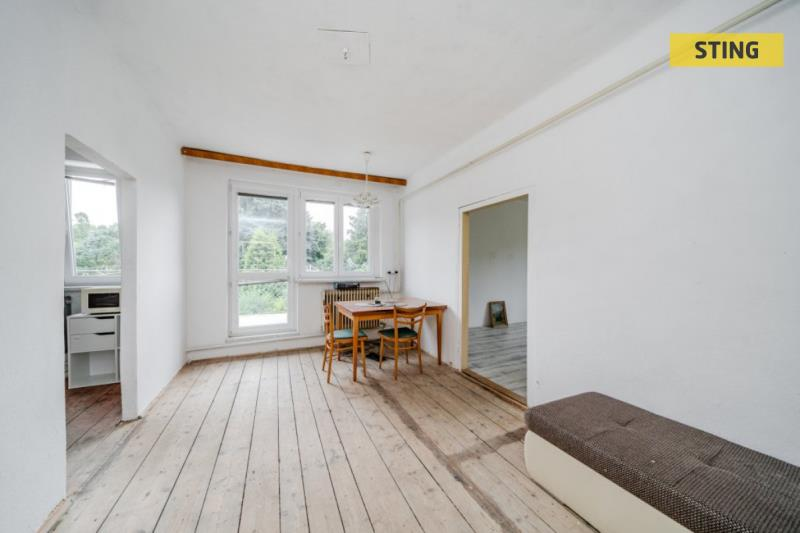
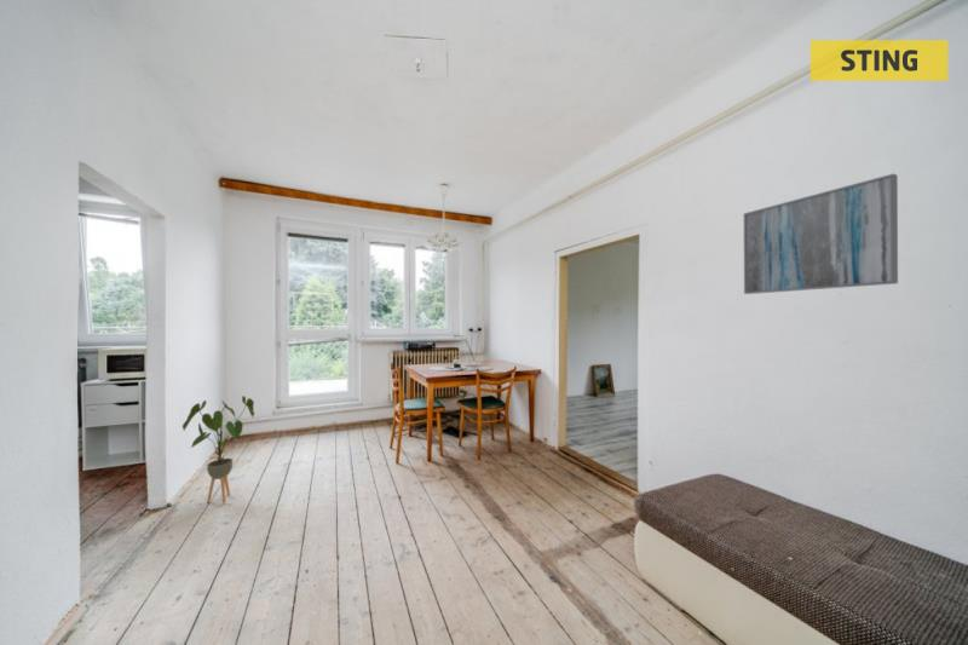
+ wall art [743,172,899,295]
+ house plant [182,395,255,505]
